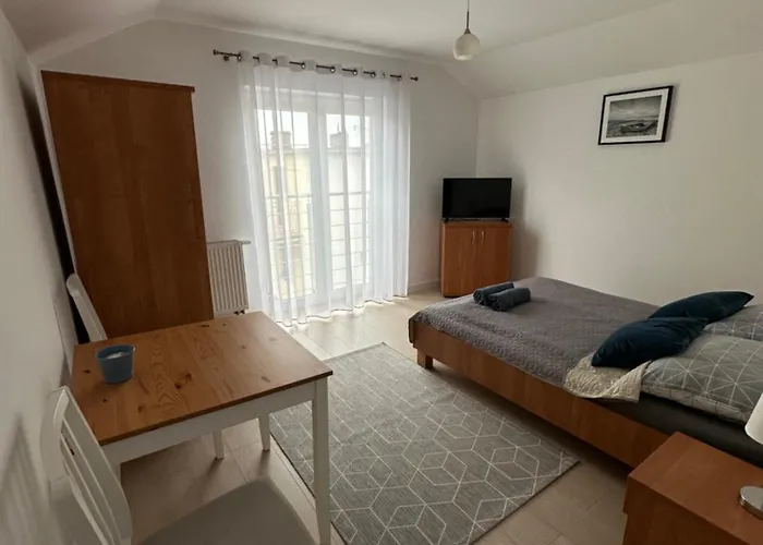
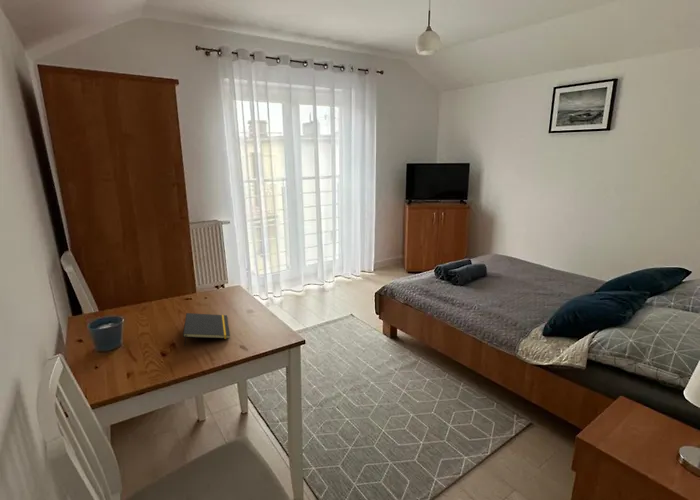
+ notepad [182,312,231,347]
